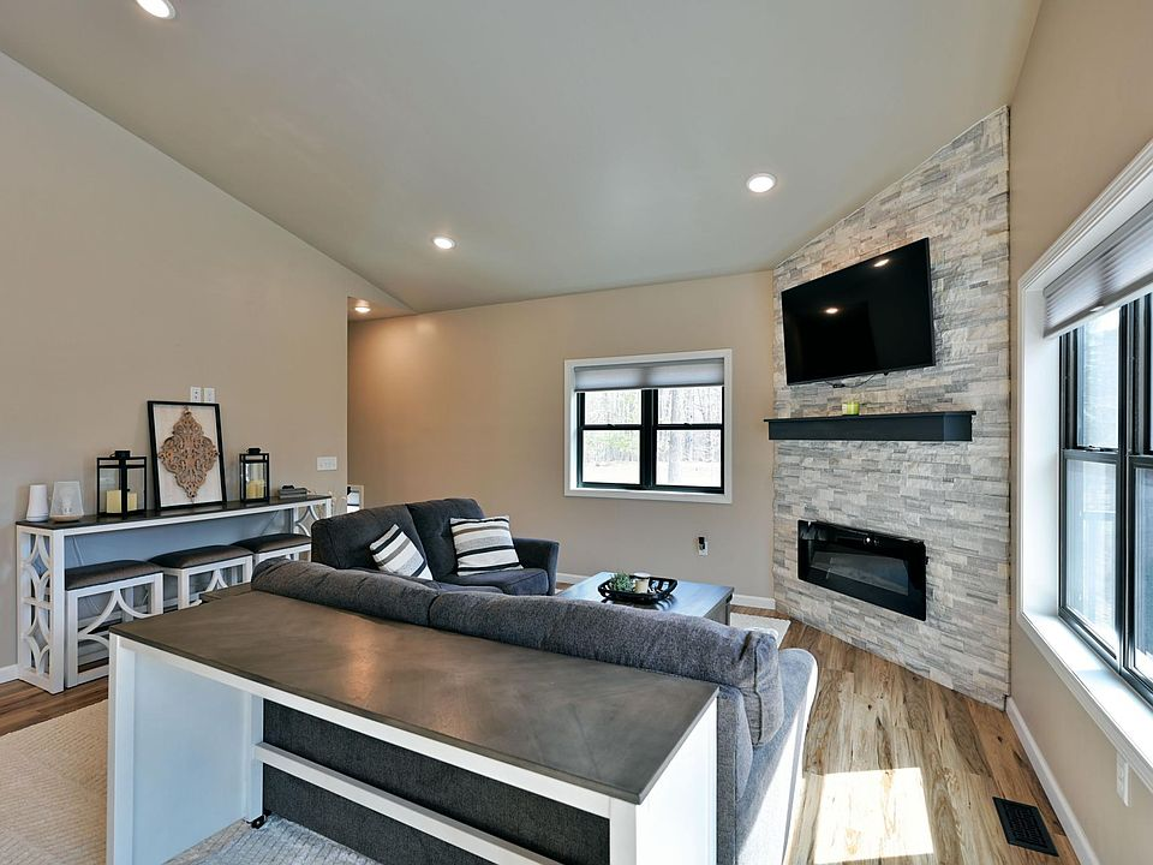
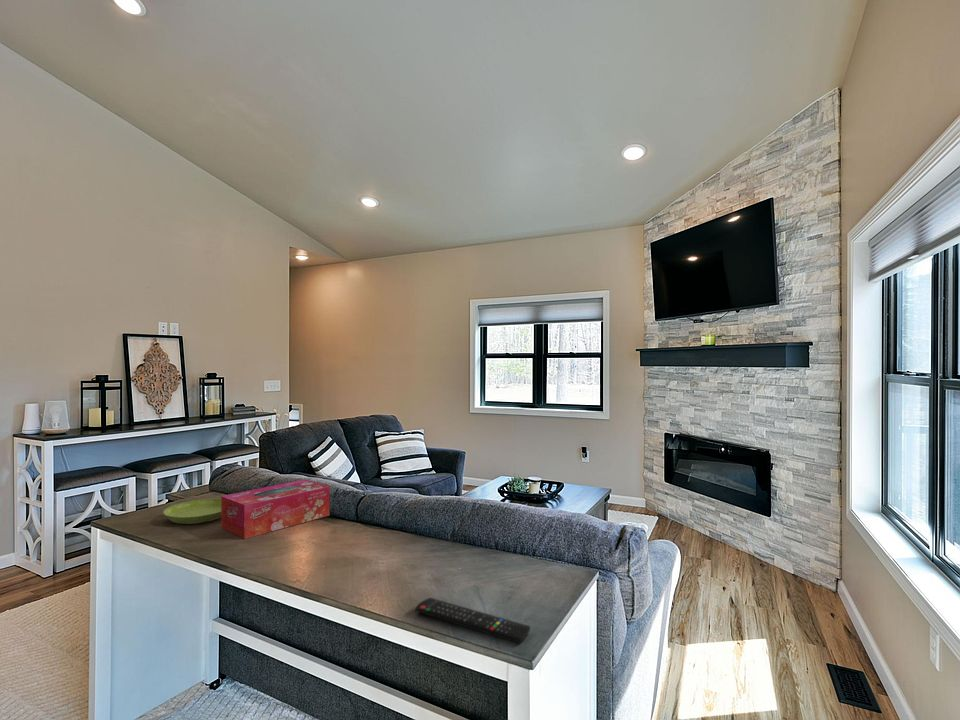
+ saucer [162,498,221,525]
+ tissue box [220,479,330,540]
+ remote control [414,597,531,644]
